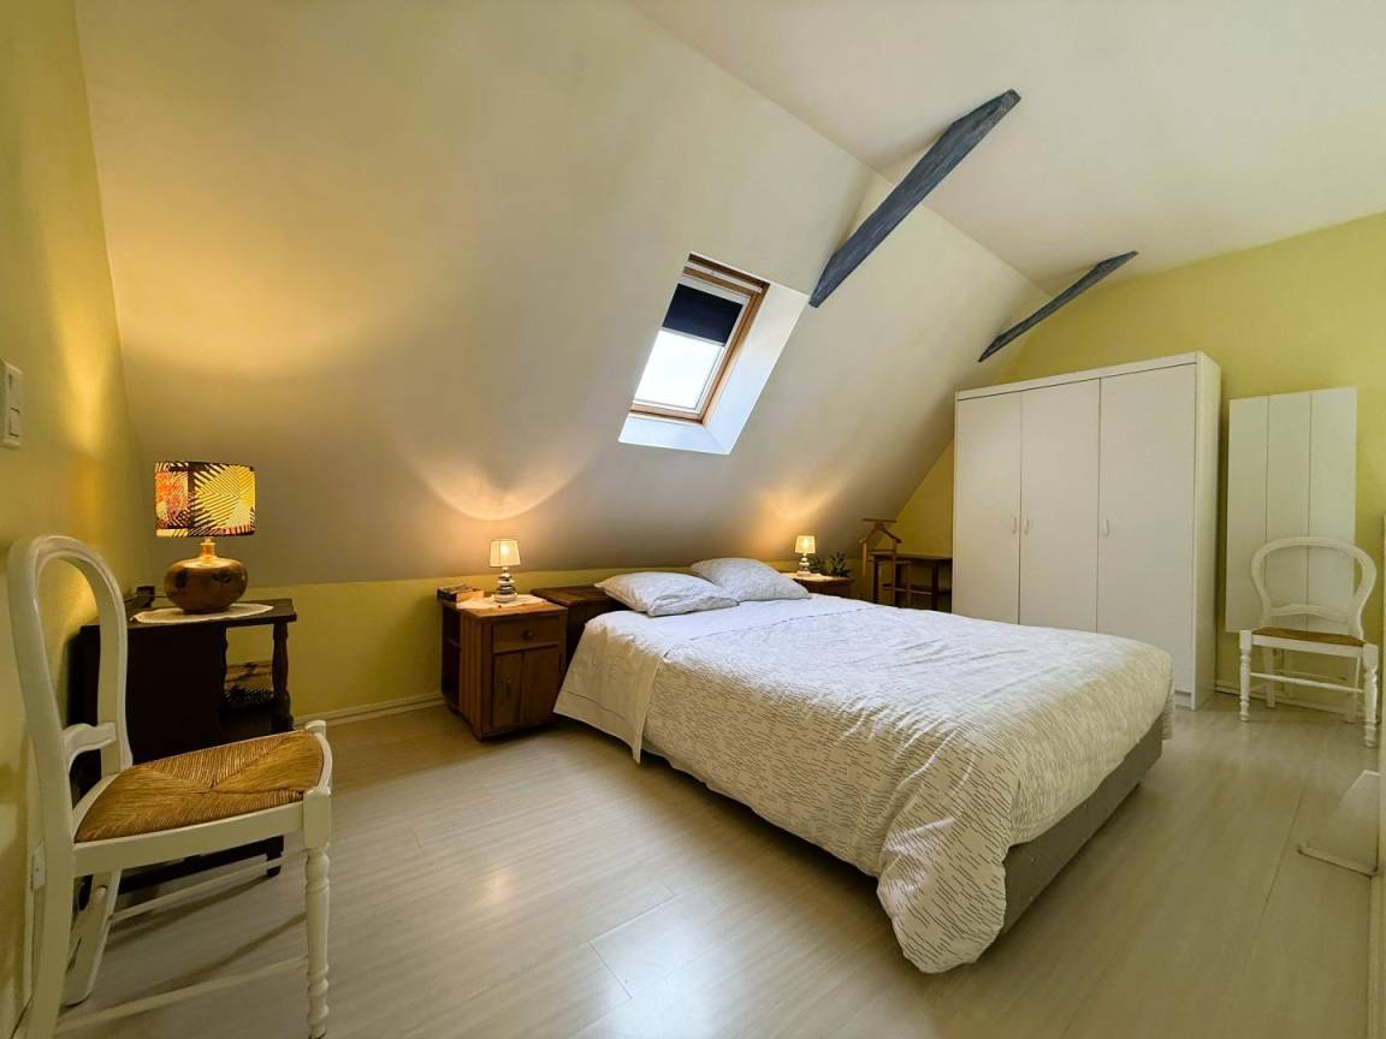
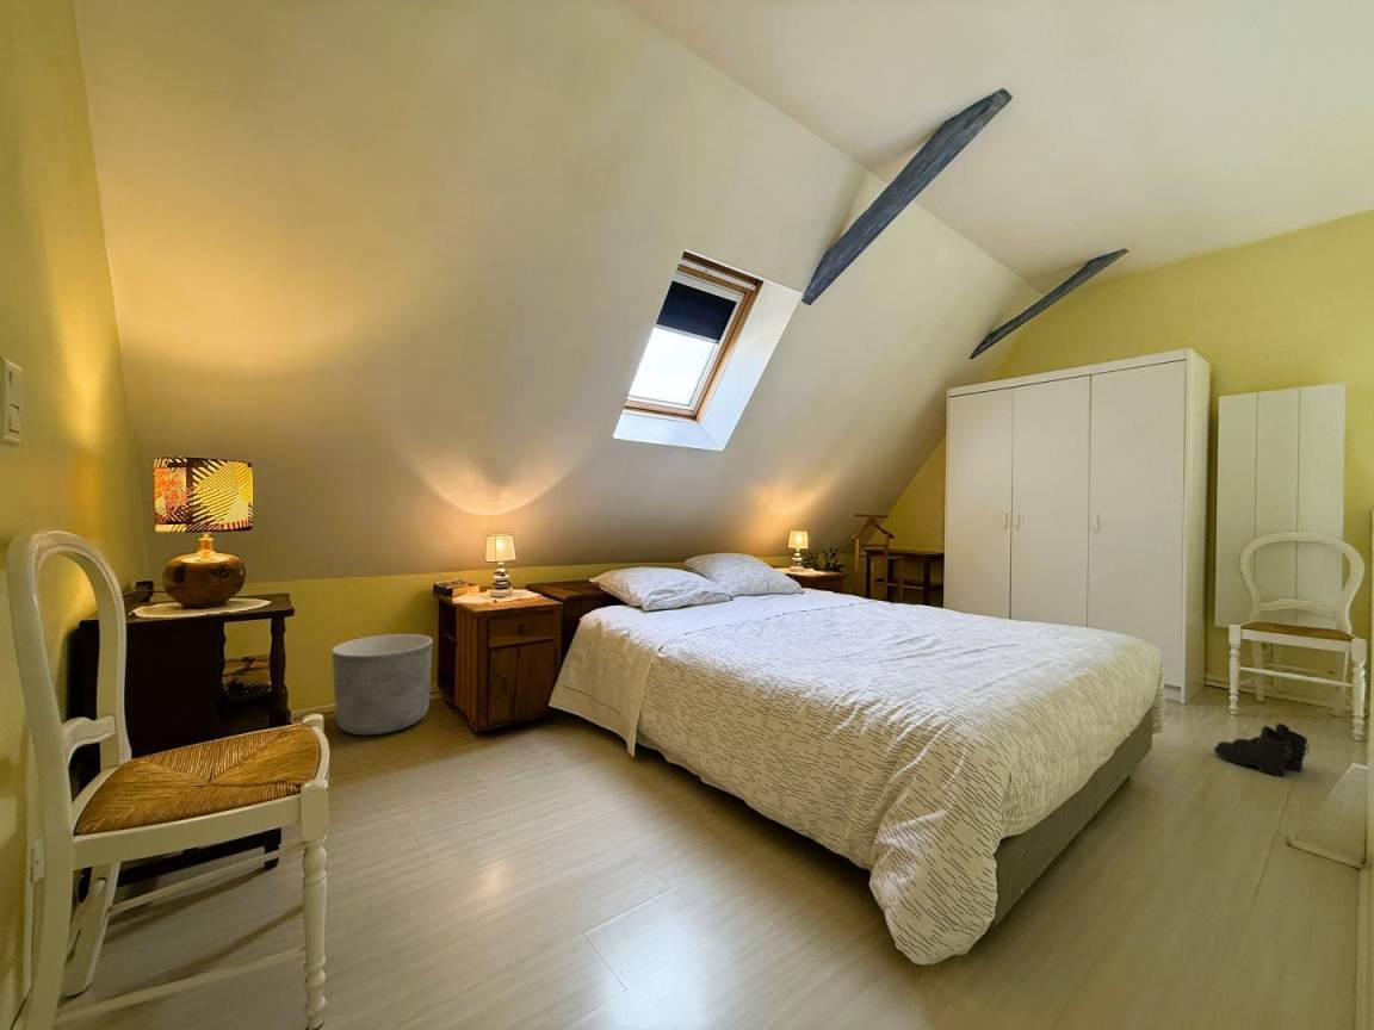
+ boots [1213,722,1310,777]
+ planter [332,633,434,737]
